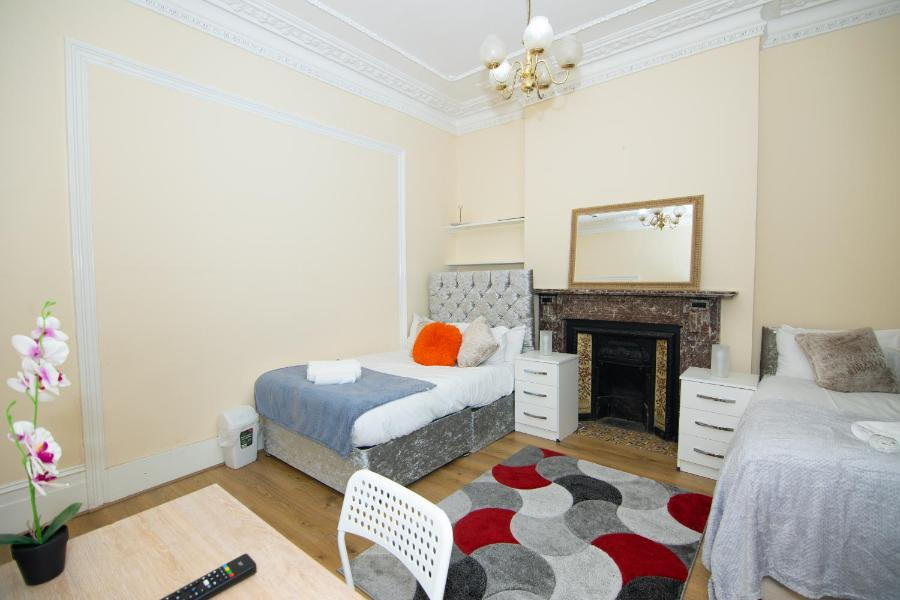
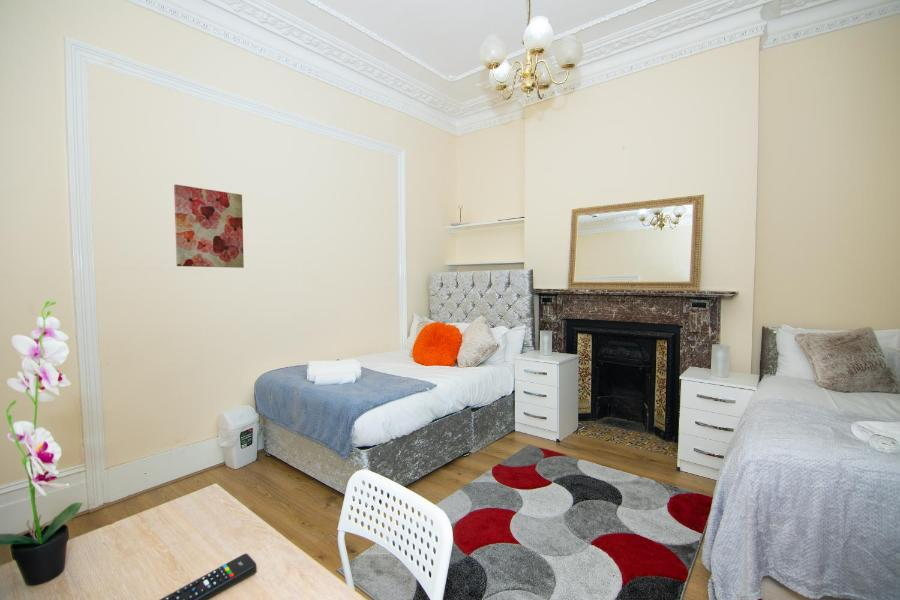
+ wall art [173,184,245,269]
